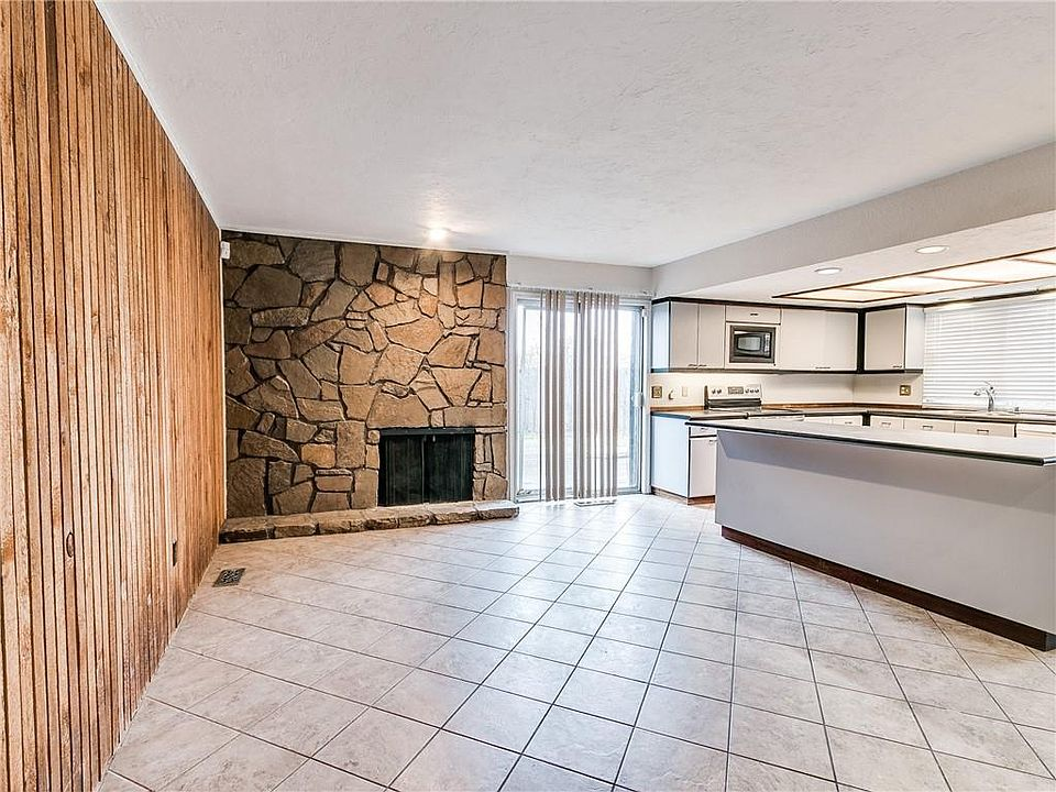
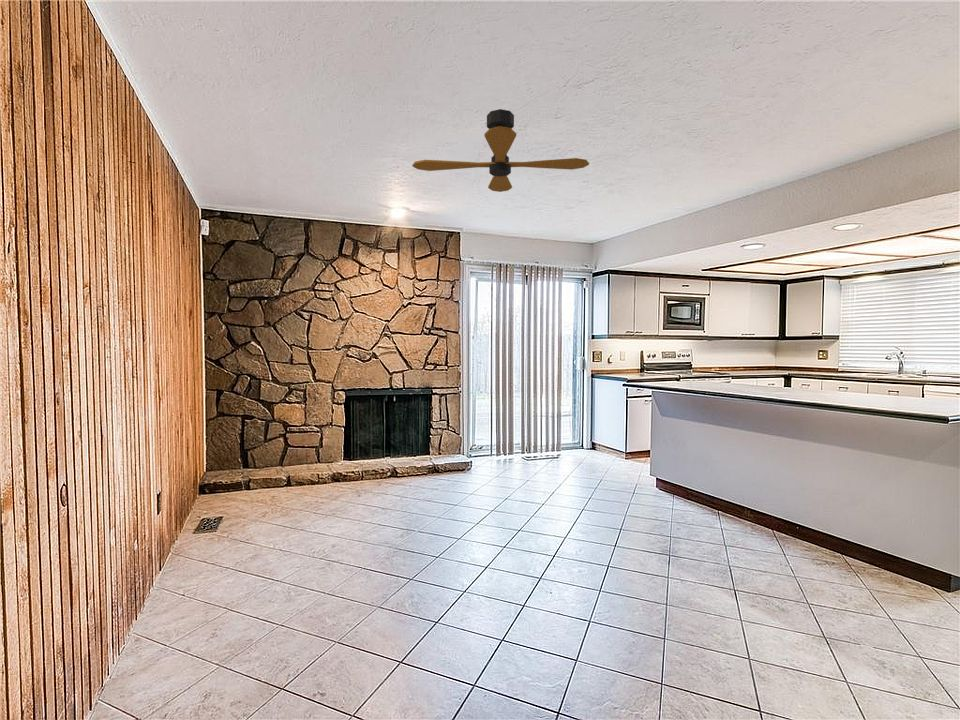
+ ceiling fan [411,108,590,193]
